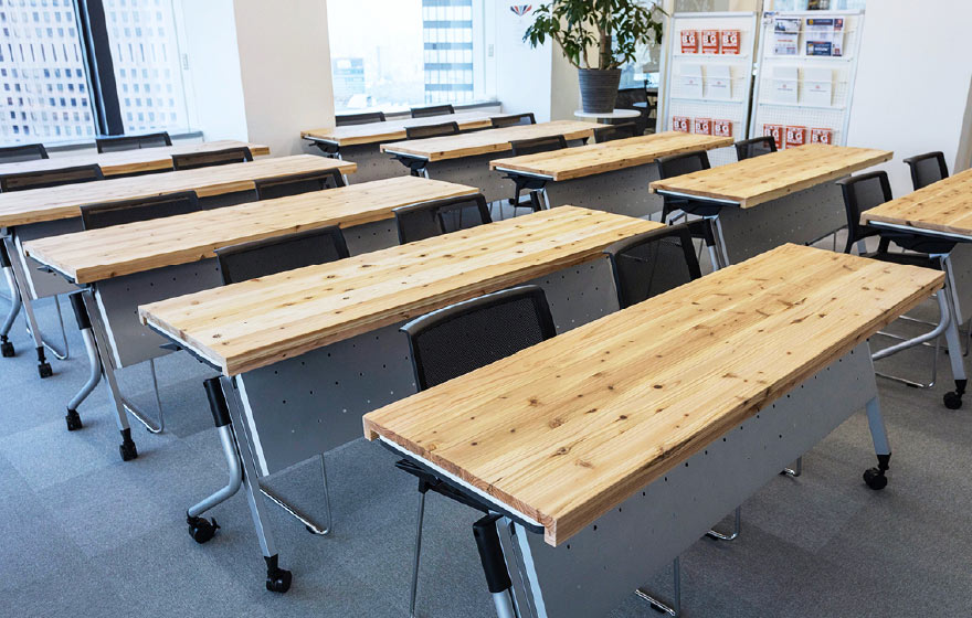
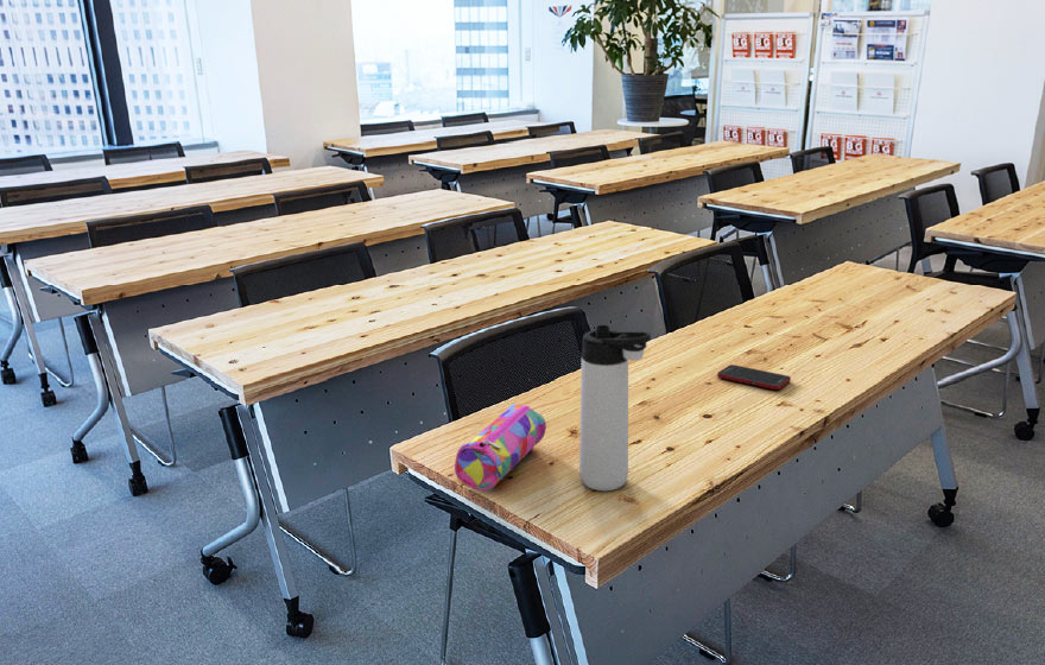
+ pencil case [454,403,547,492]
+ thermos bottle [578,324,652,492]
+ cell phone [716,363,792,391]
